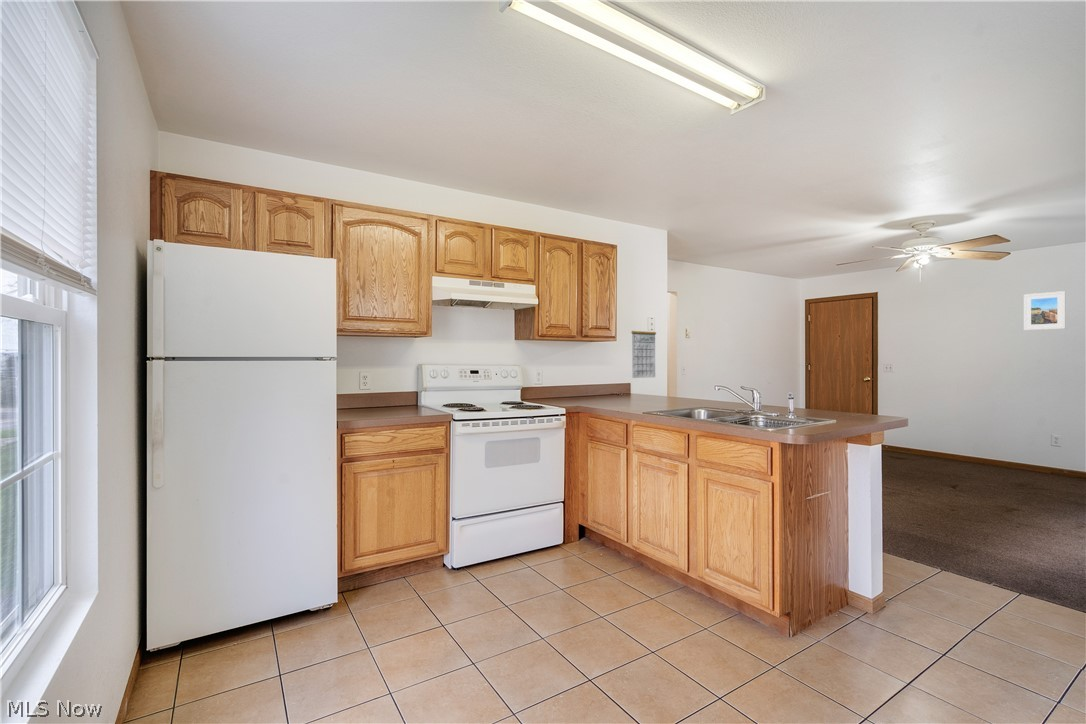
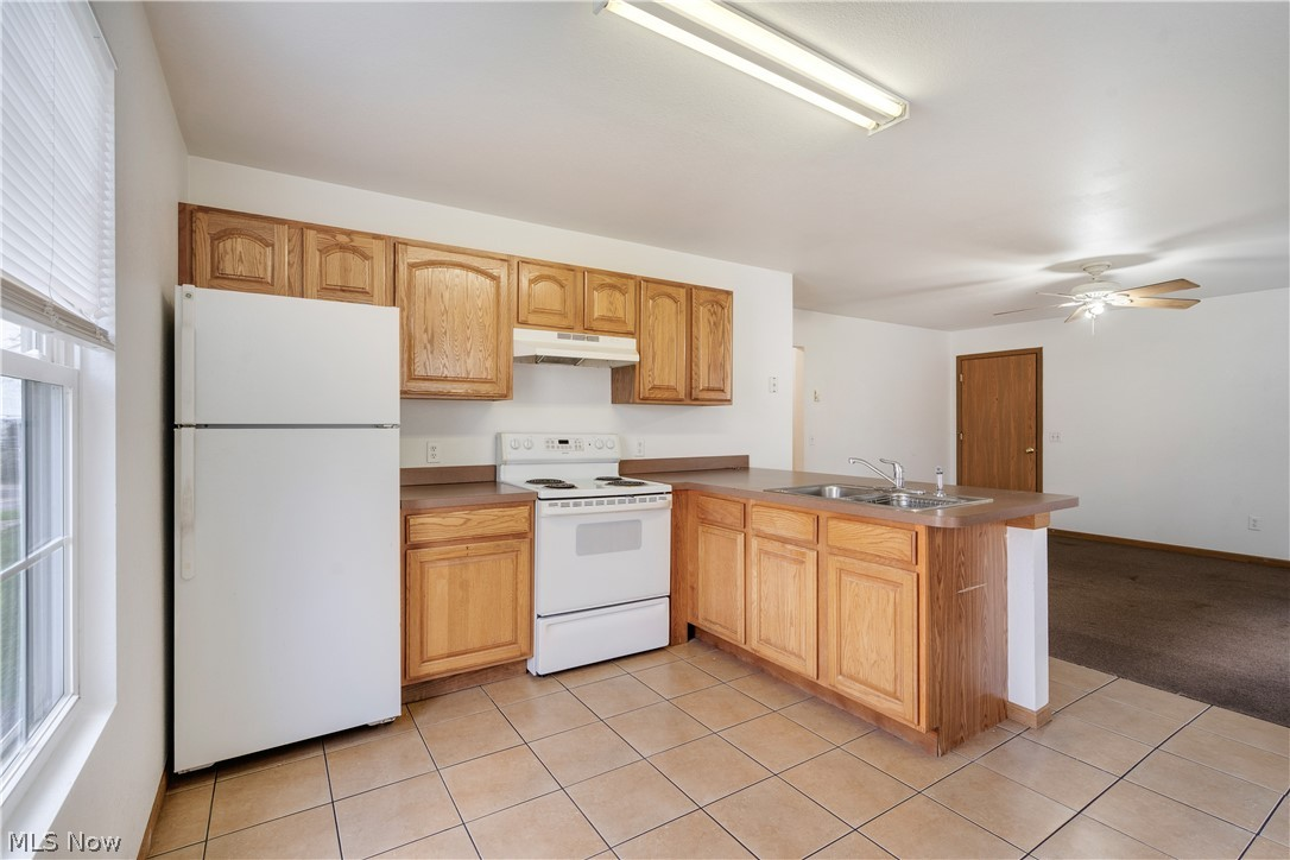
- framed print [1023,290,1067,331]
- calendar [630,330,657,379]
